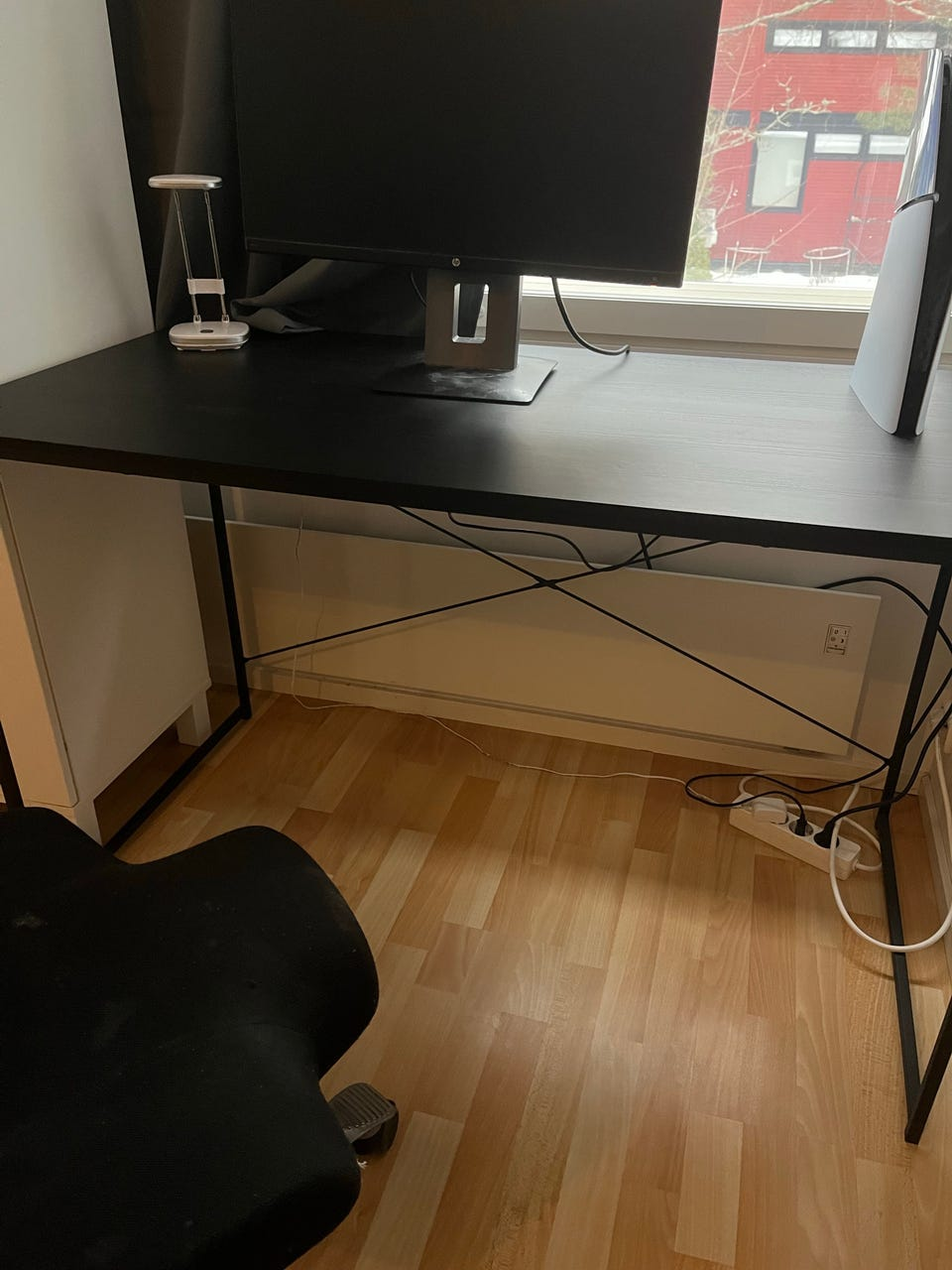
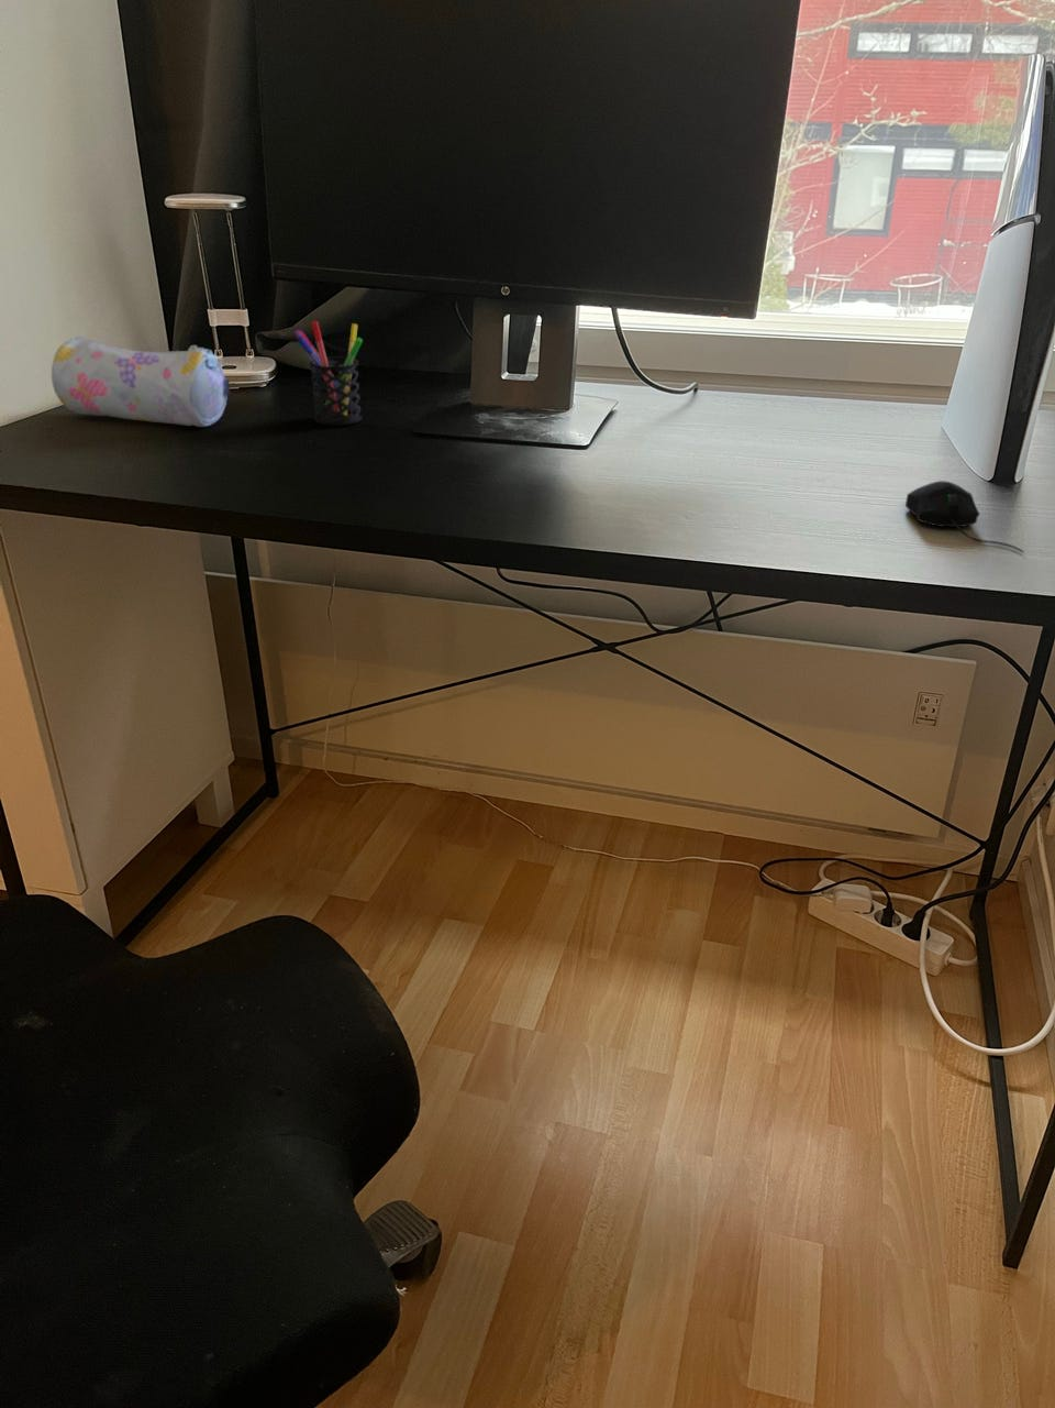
+ computer mouse [904,480,1025,553]
+ pen holder [293,320,363,427]
+ pencil case [51,336,231,428]
